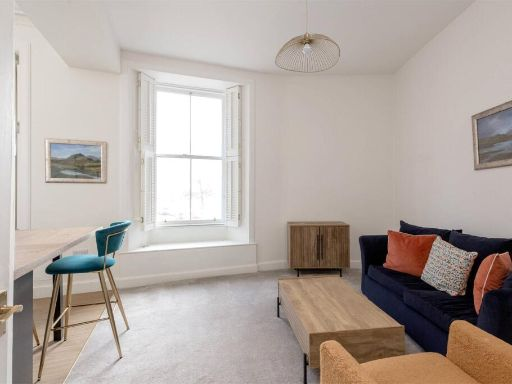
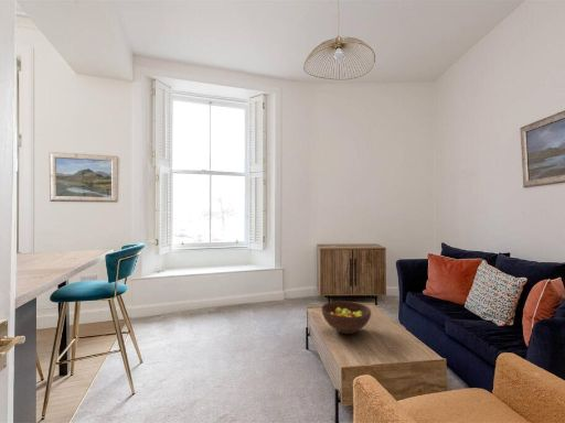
+ fruit bowl [320,300,372,335]
